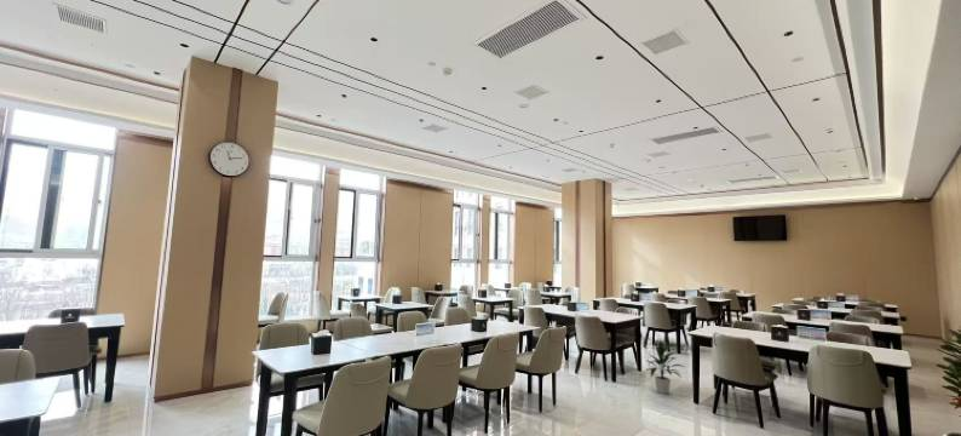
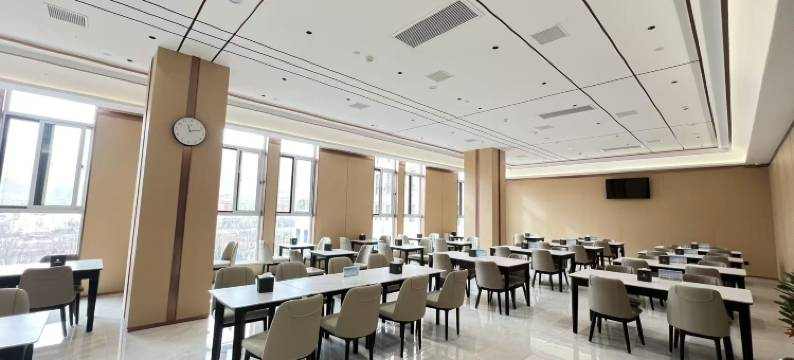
- indoor plant [643,339,685,395]
